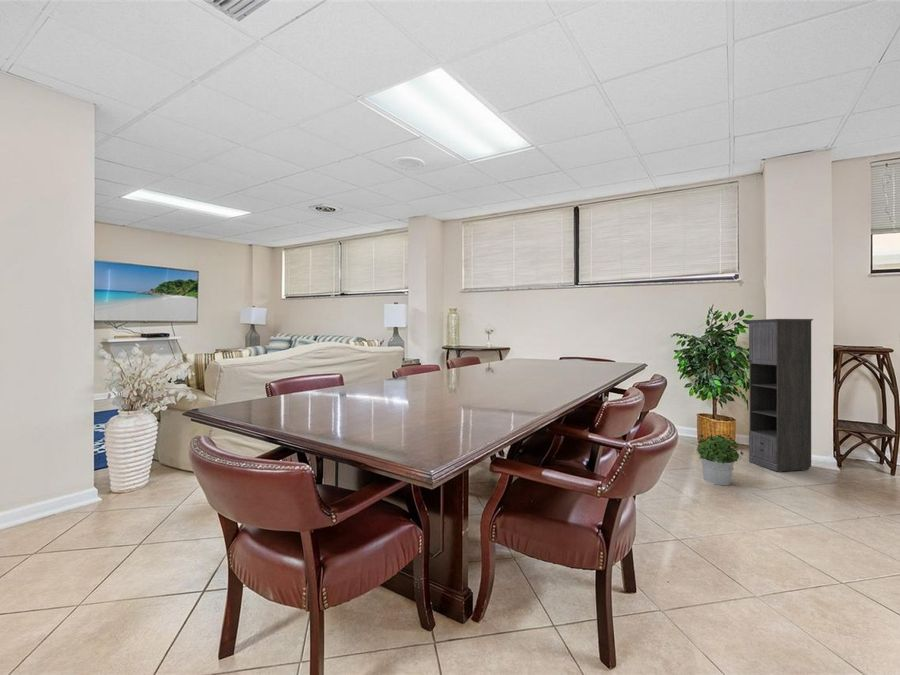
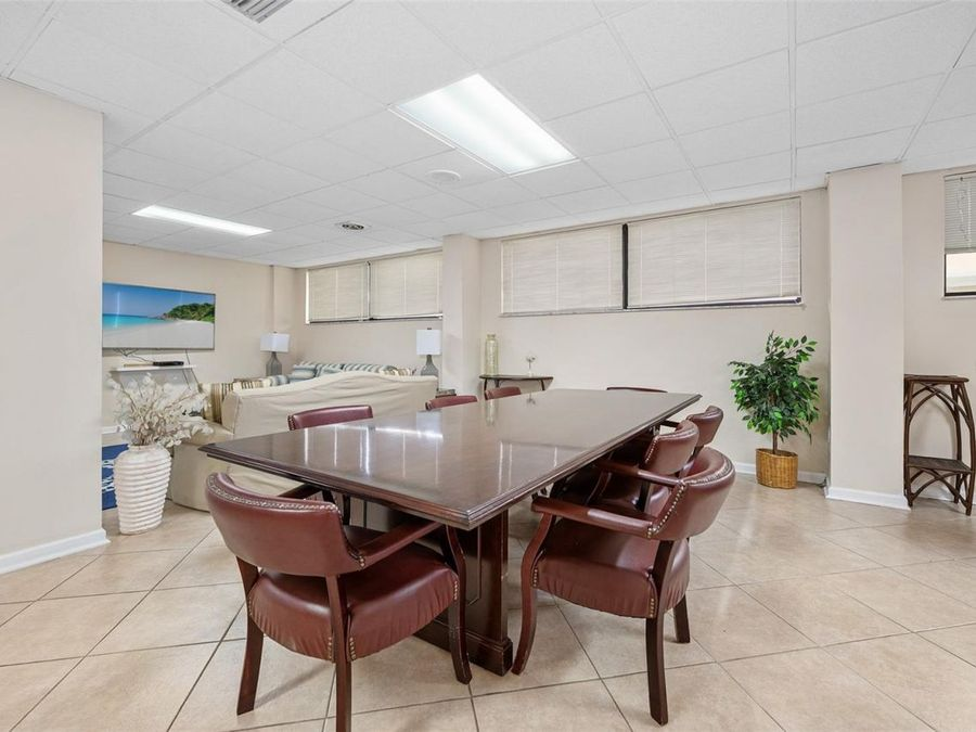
- potted plant [695,433,744,486]
- storage cabinet [745,318,814,472]
